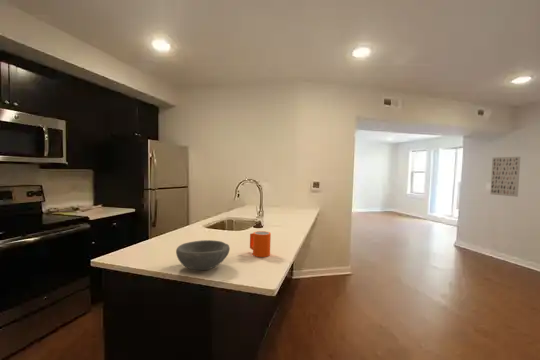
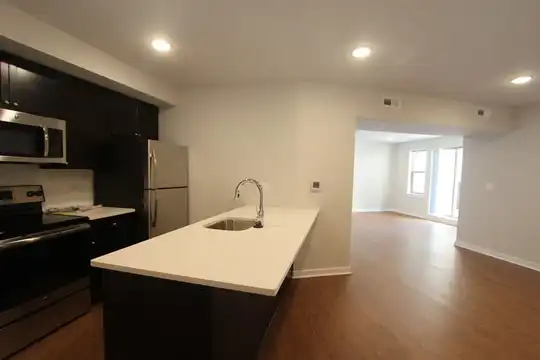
- bowl [175,239,231,271]
- mug [249,230,272,258]
- wall art [490,156,521,198]
